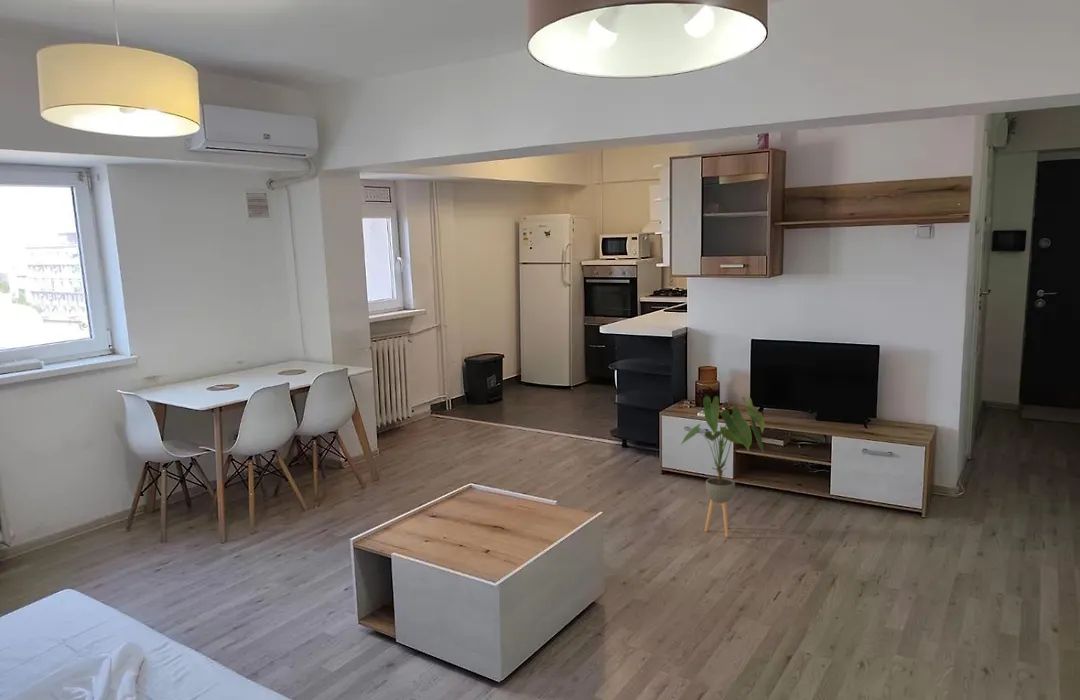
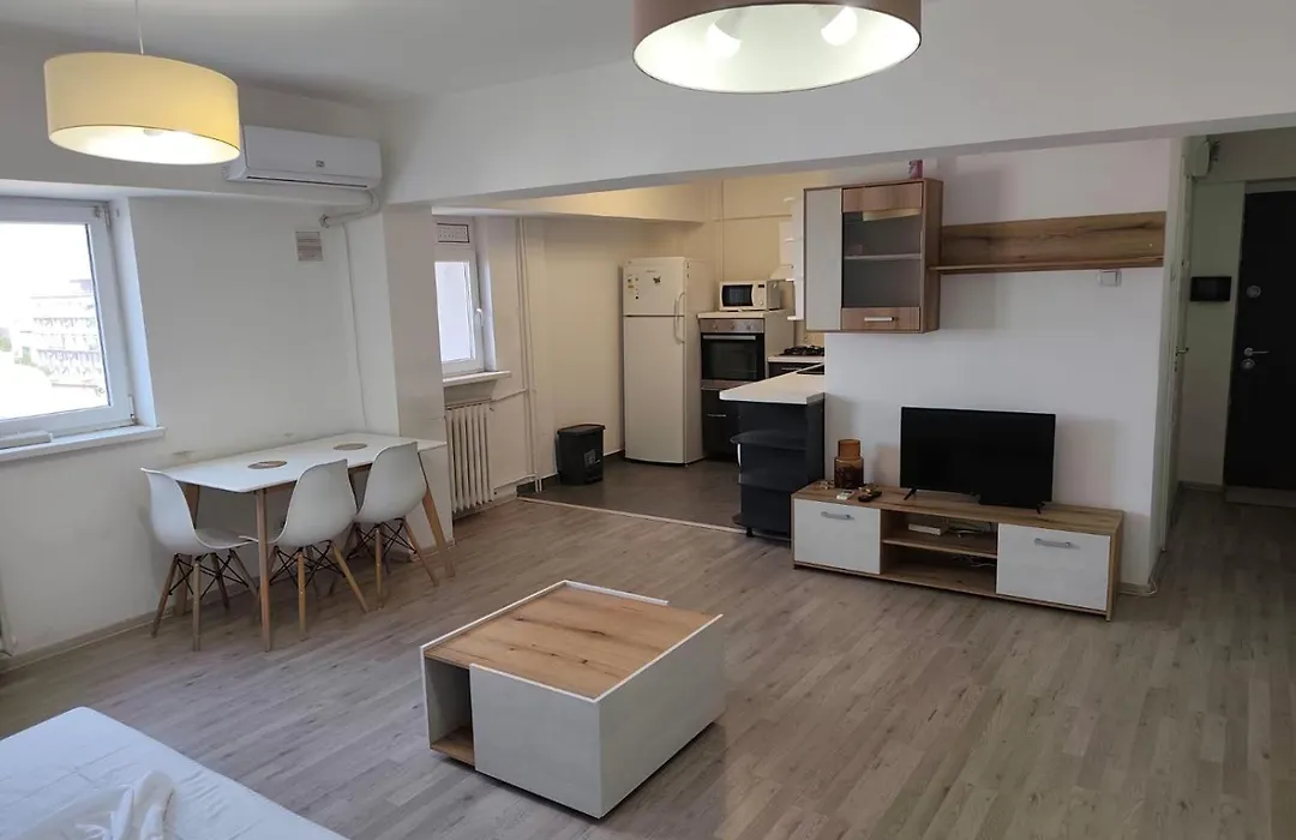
- house plant [678,395,766,538]
